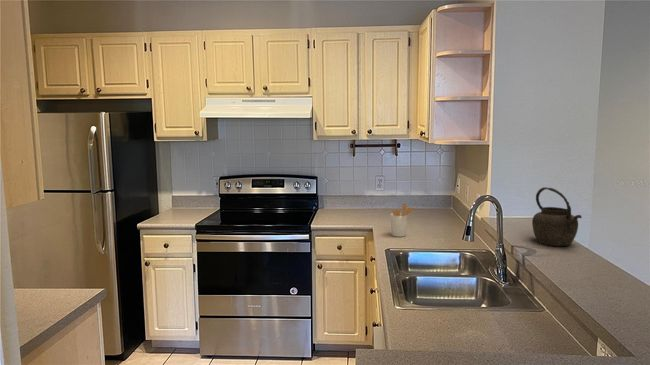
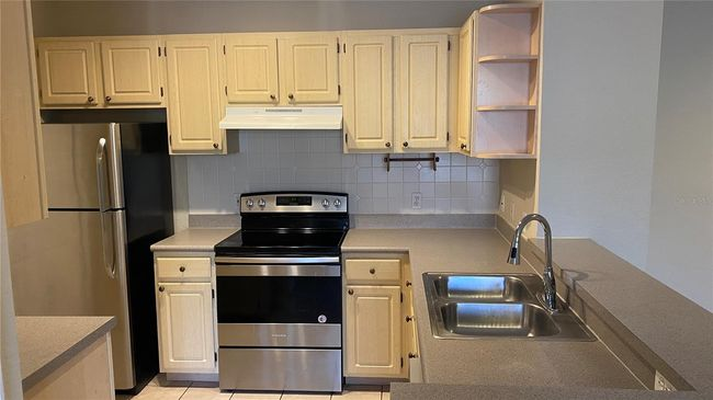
- utensil holder [389,202,417,238]
- kettle [531,186,583,247]
